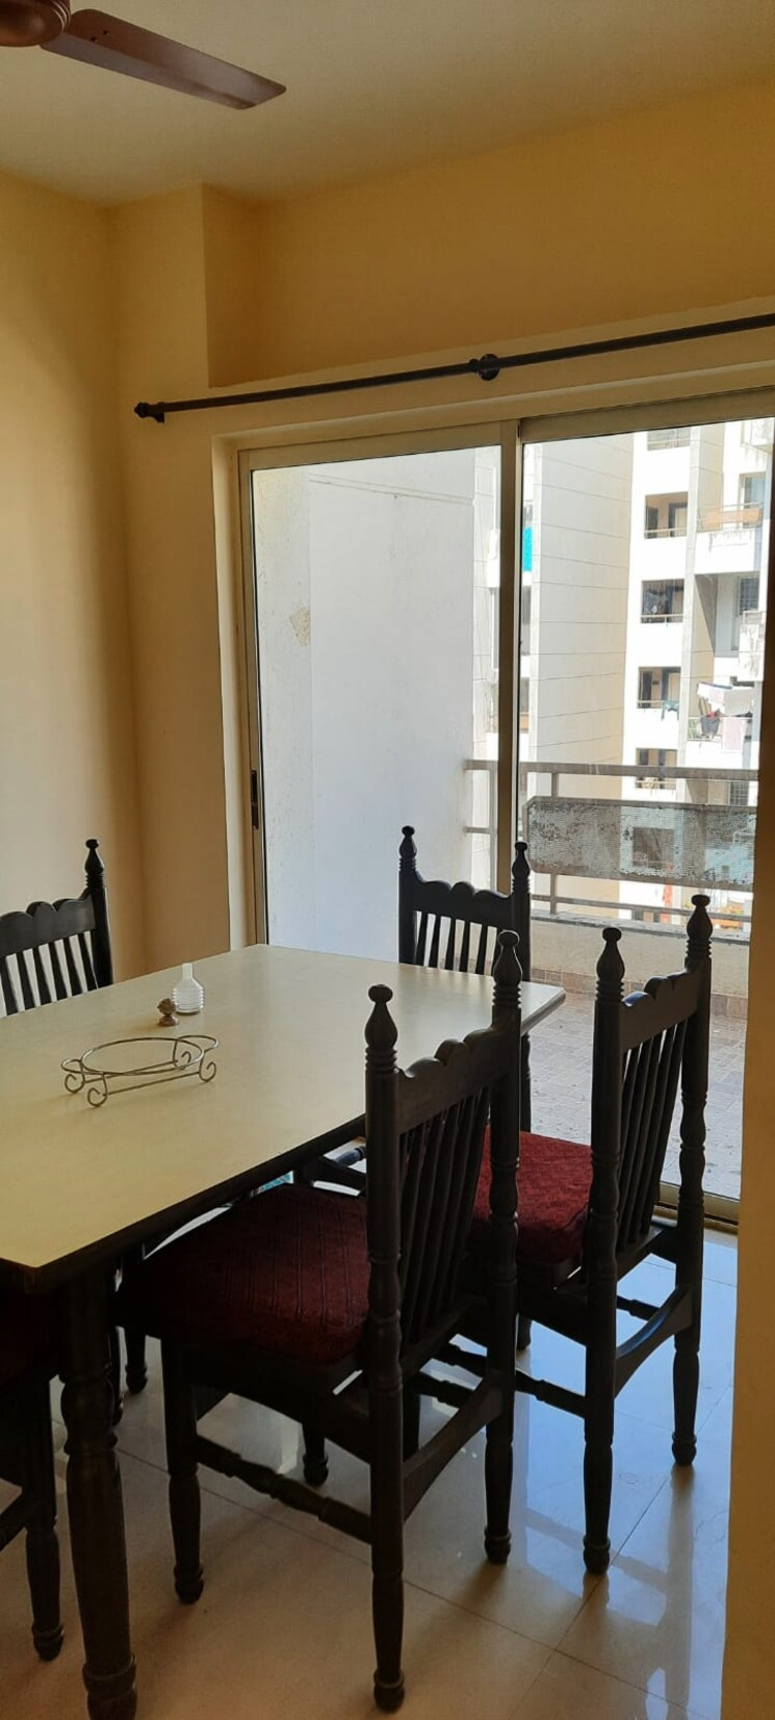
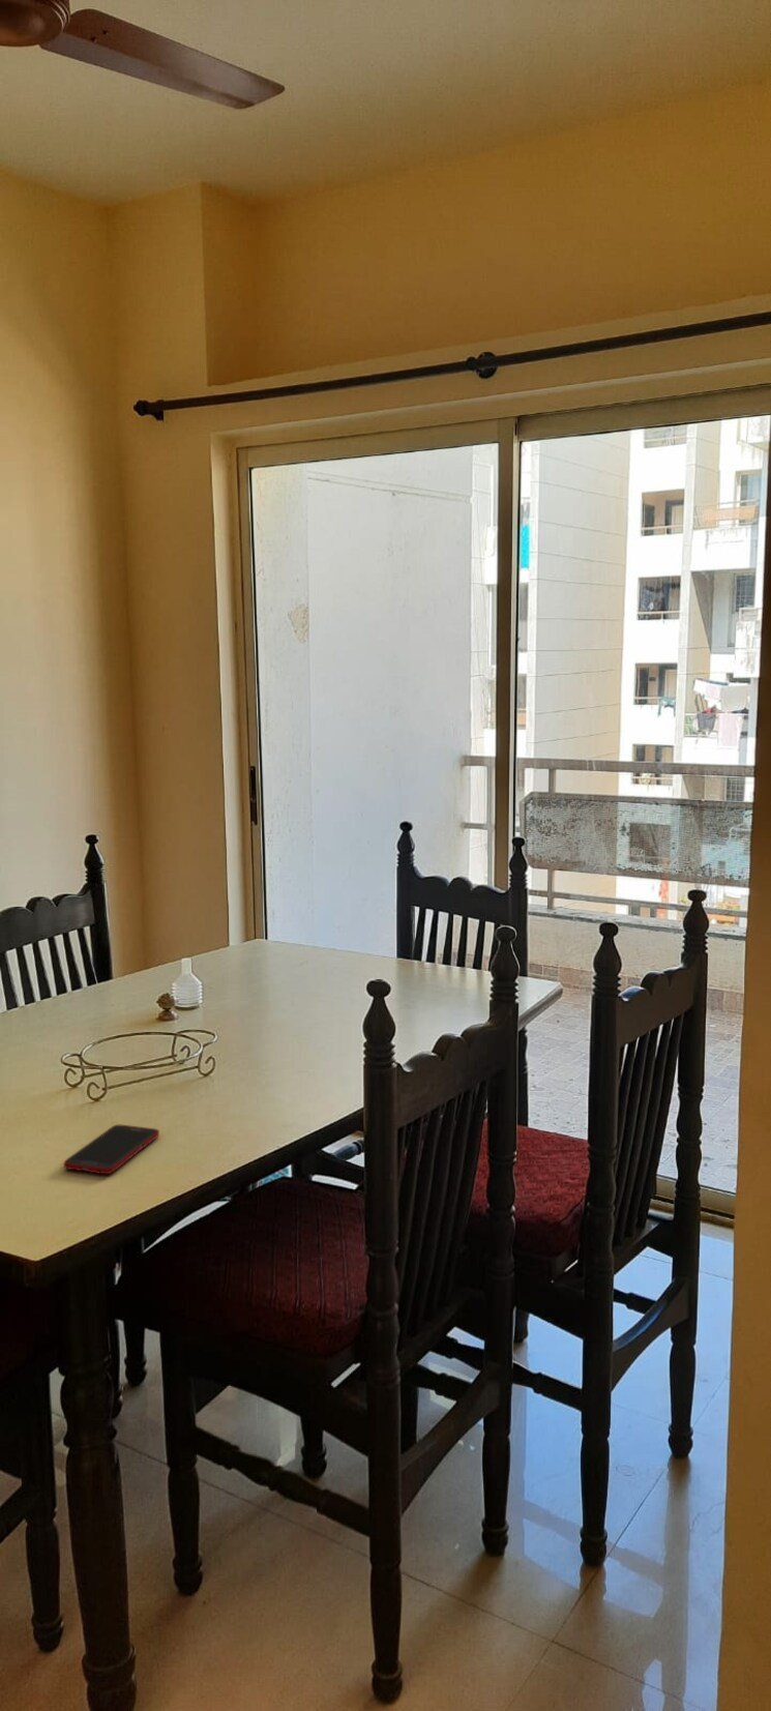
+ cell phone [63,1124,160,1175]
